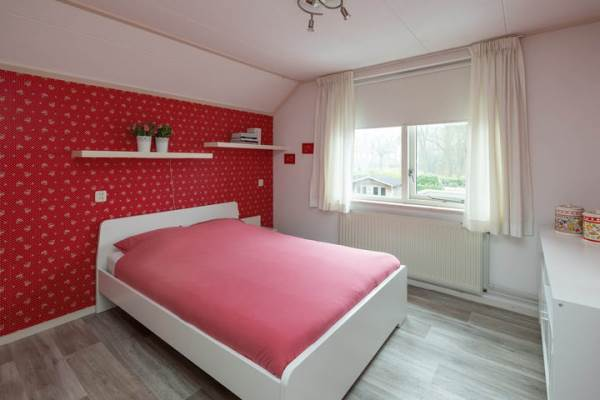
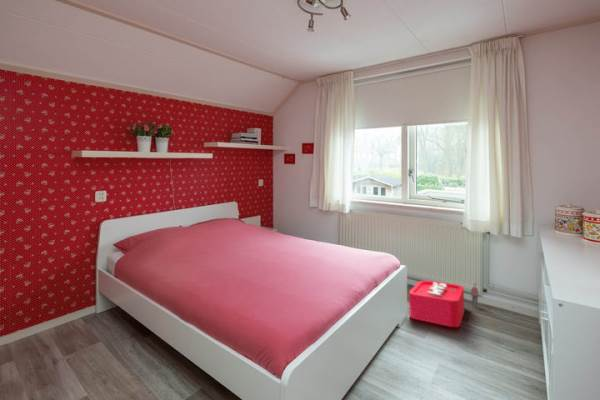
+ storage bin [408,280,480,328]
